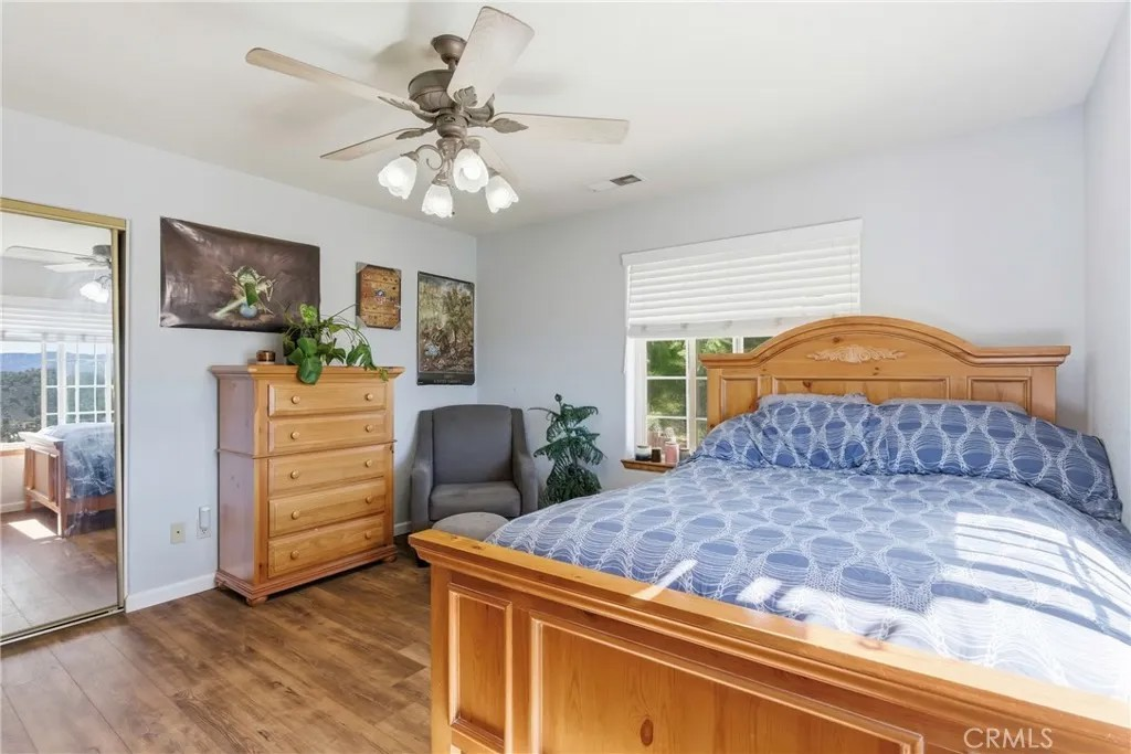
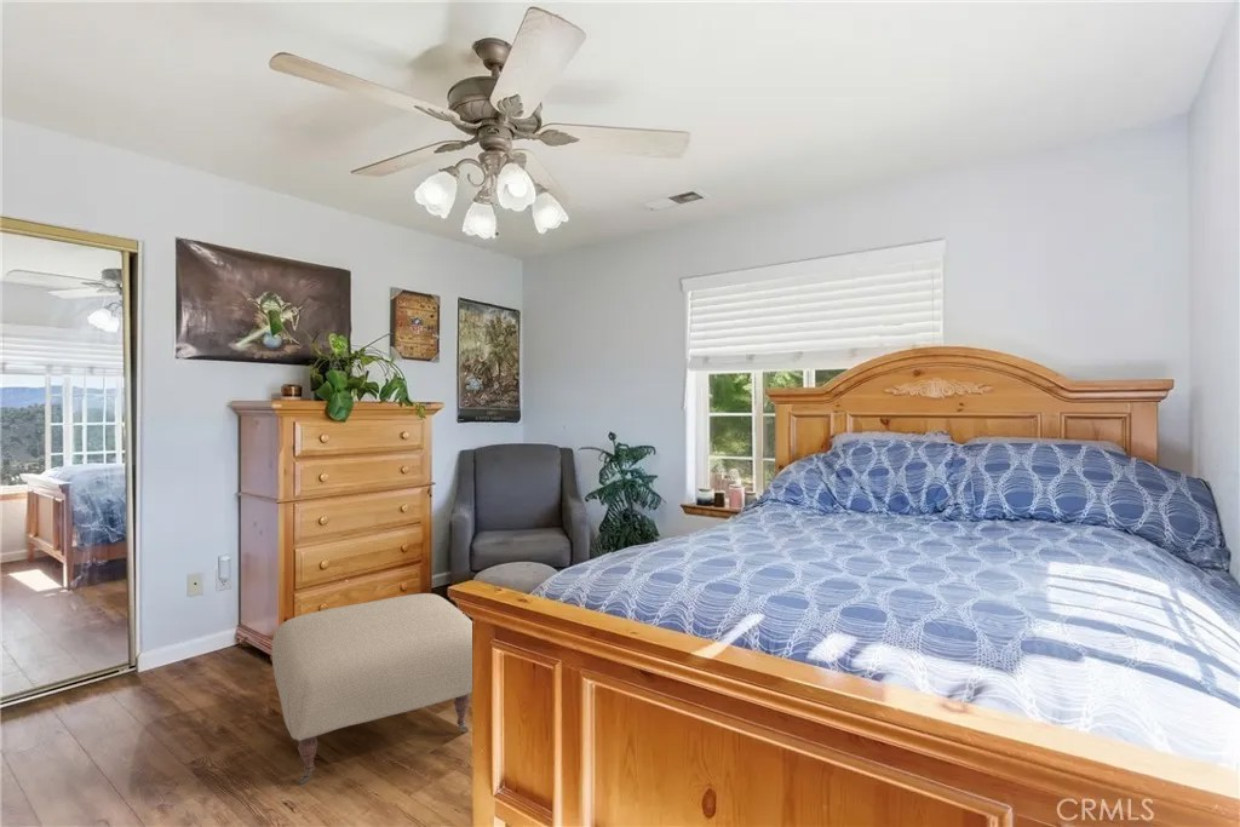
+ ottoman [271,592,473,785]
